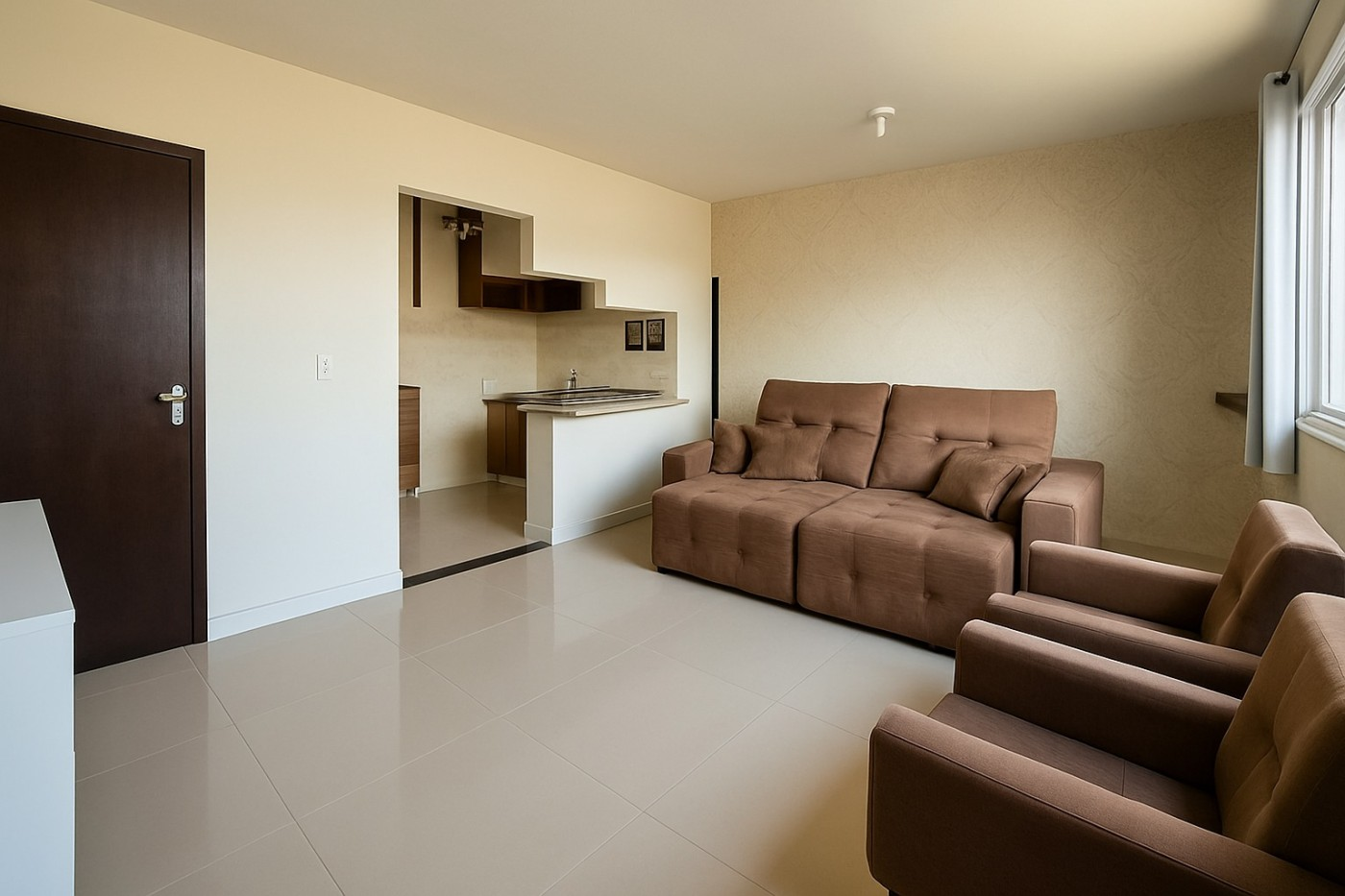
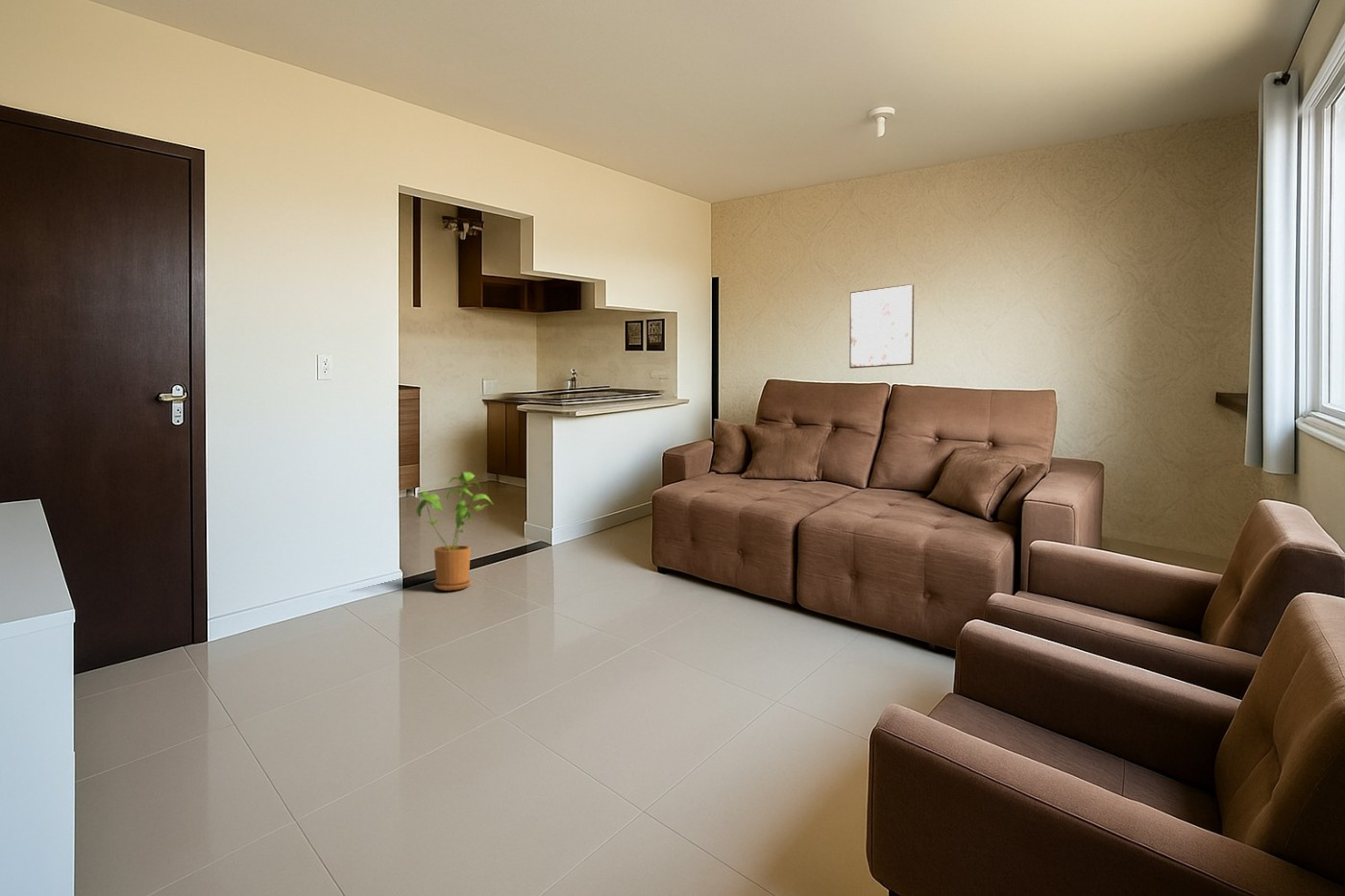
+ house plant [415,472,494,592]
+ wall art [848,283,915,370]
